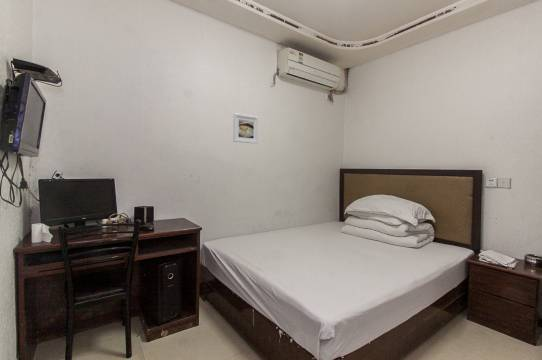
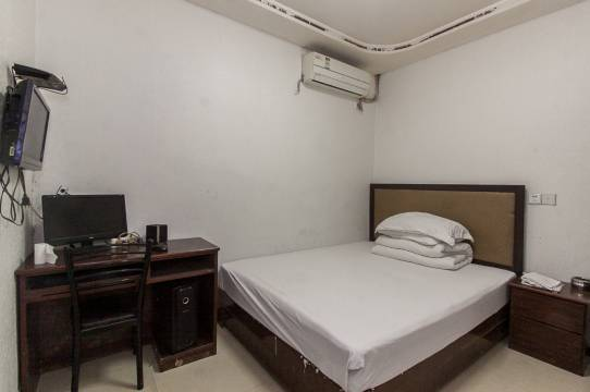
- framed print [232,112,259,145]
